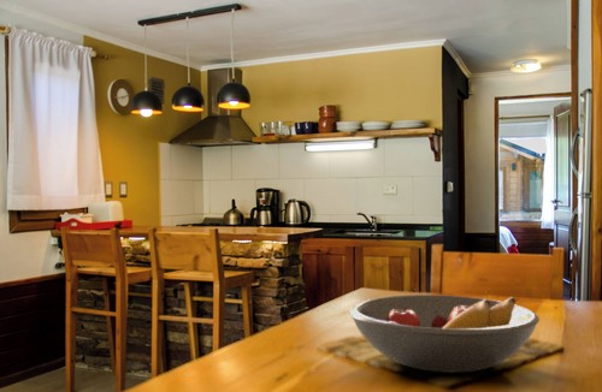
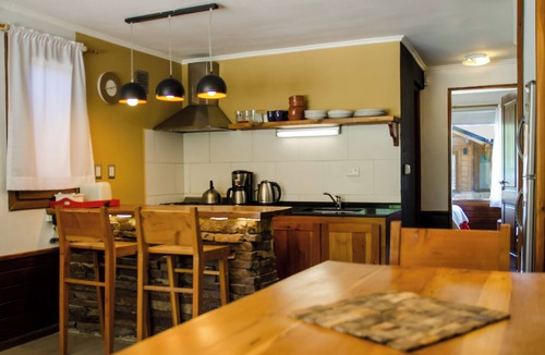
- fruit bowl [348,293,541,374]
